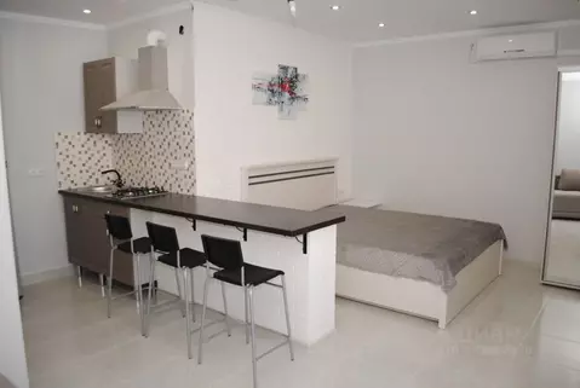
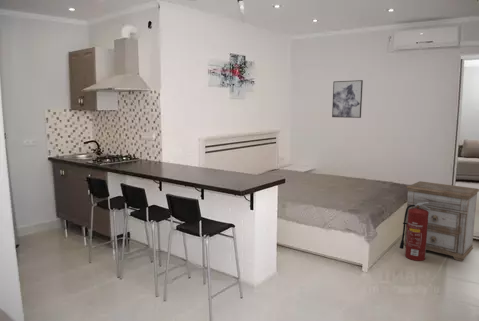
+ nightstand [404,180,479,262]
+ fire extinguisher [398,202,430,262]
+ wall art [331,79,364,119]
